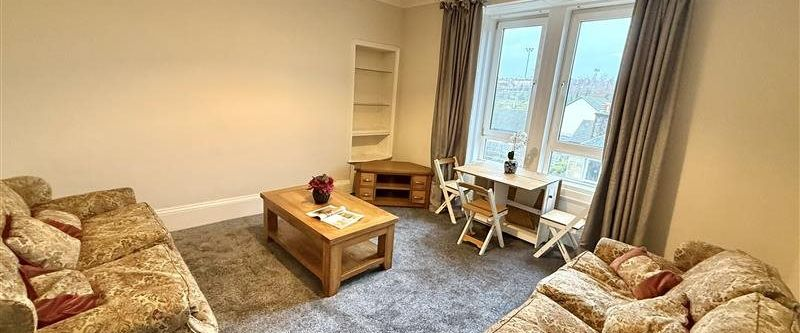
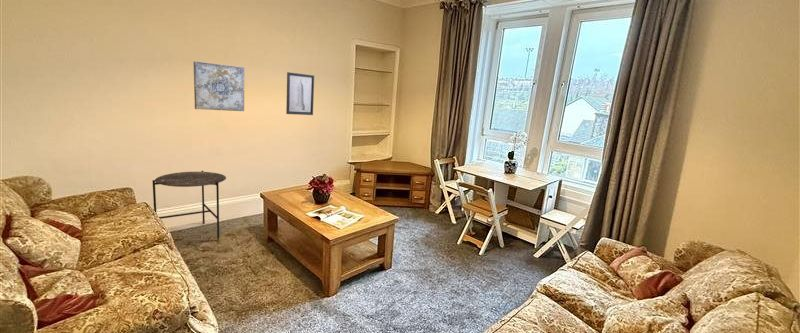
+ wall art [285,71,315,116]
+ wall art [193,60,245,112]
+ side table [151,170,227,242]
